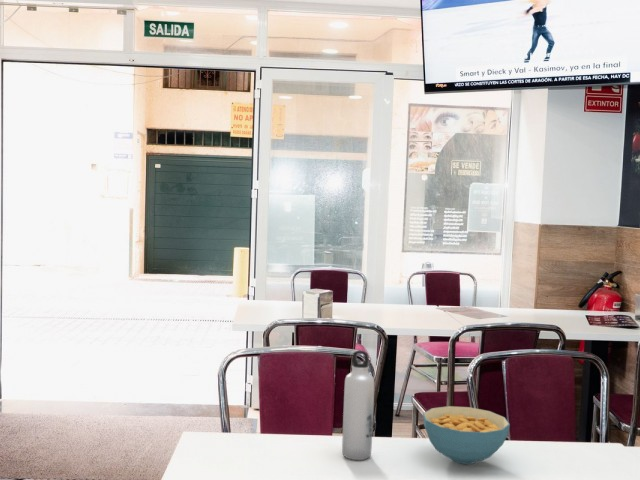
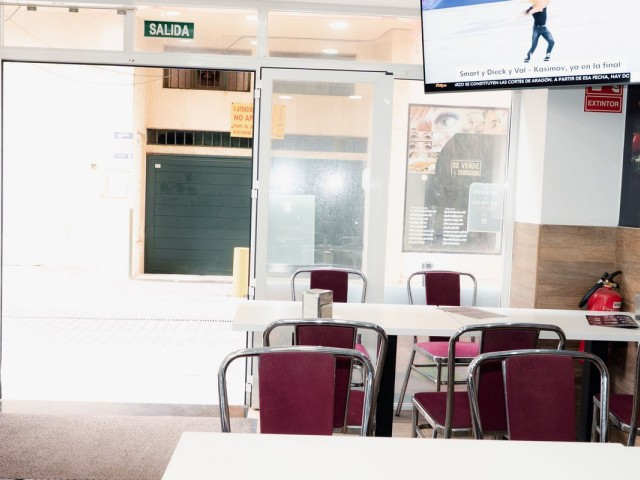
- water bottle [341,349,375,461]
- cereal bowl [422,405,511,465]
